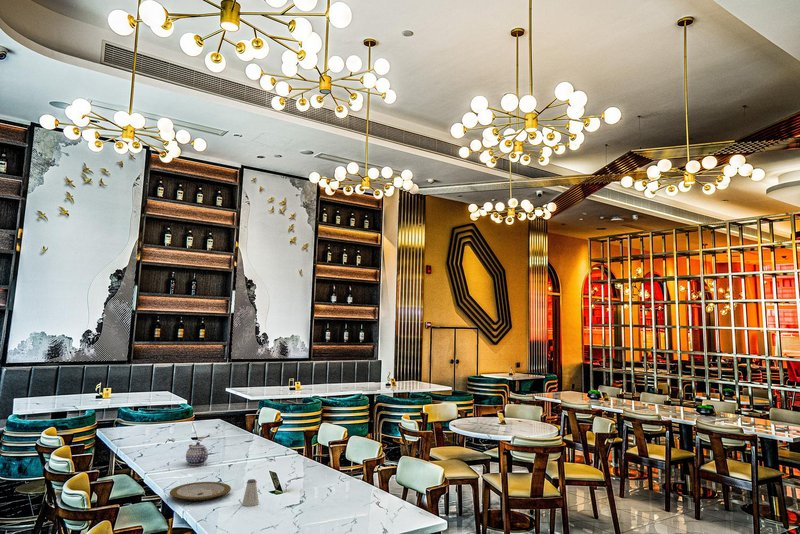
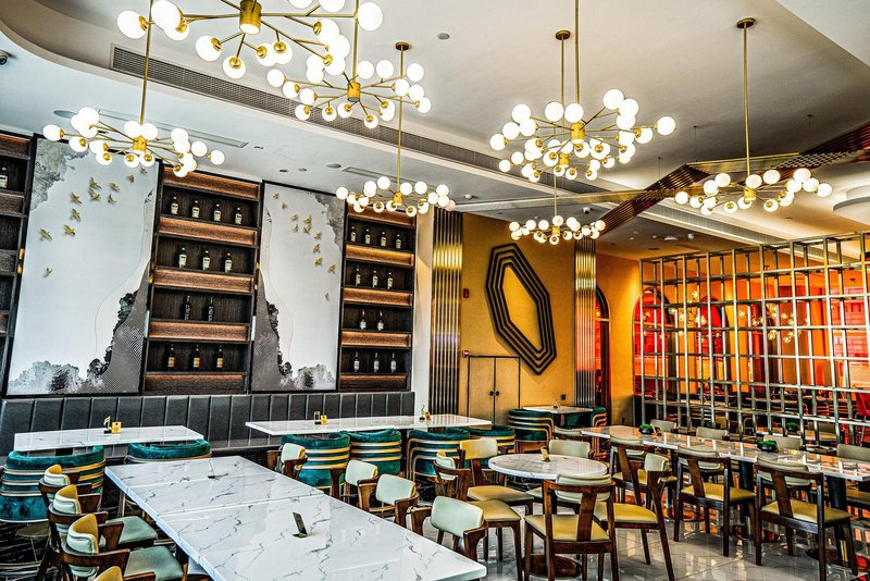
- teapot [185,441,209,466]
- plate [169,481,232,502]
- saltshaker [241,478,260,507]
